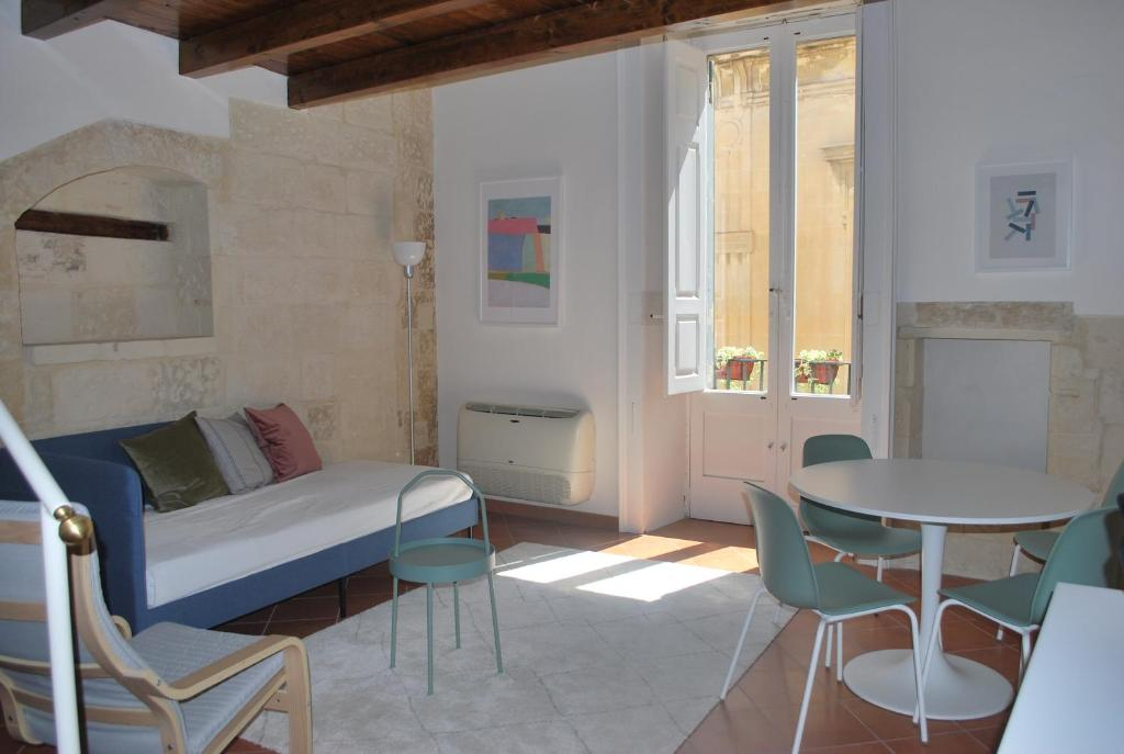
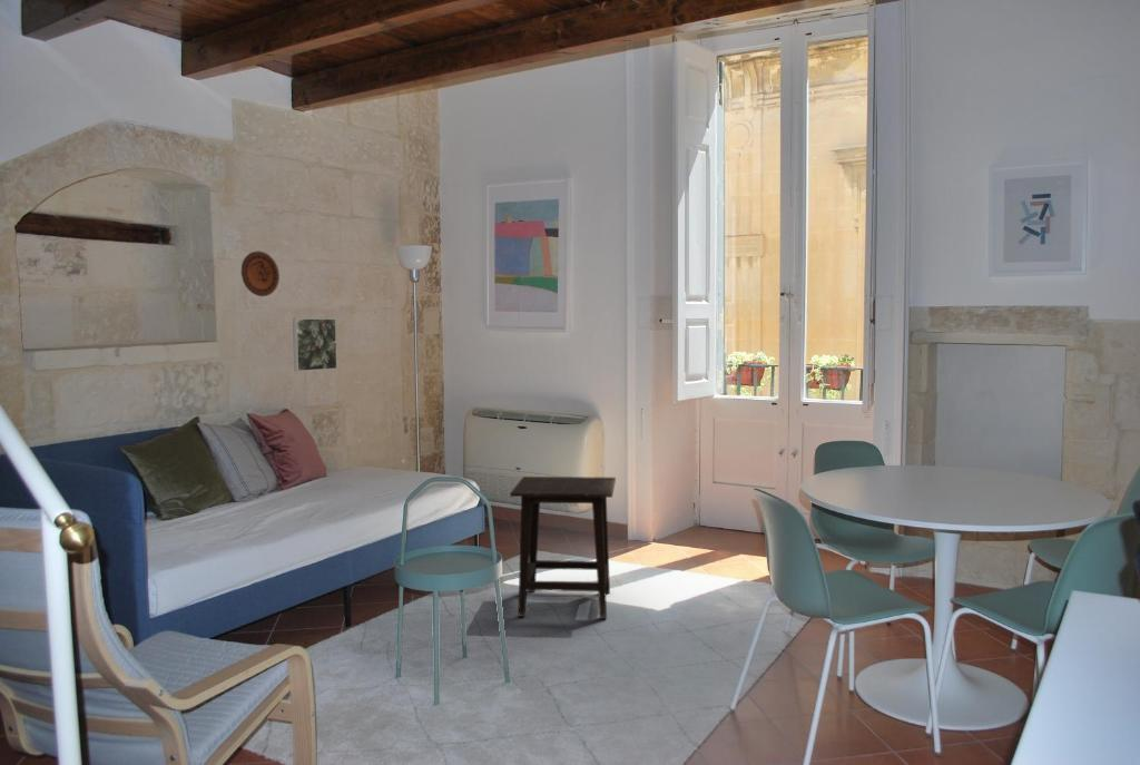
+ side table [509,475,617,619]
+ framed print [292,317,338,372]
+ decorative plate [240,251,281,297]
